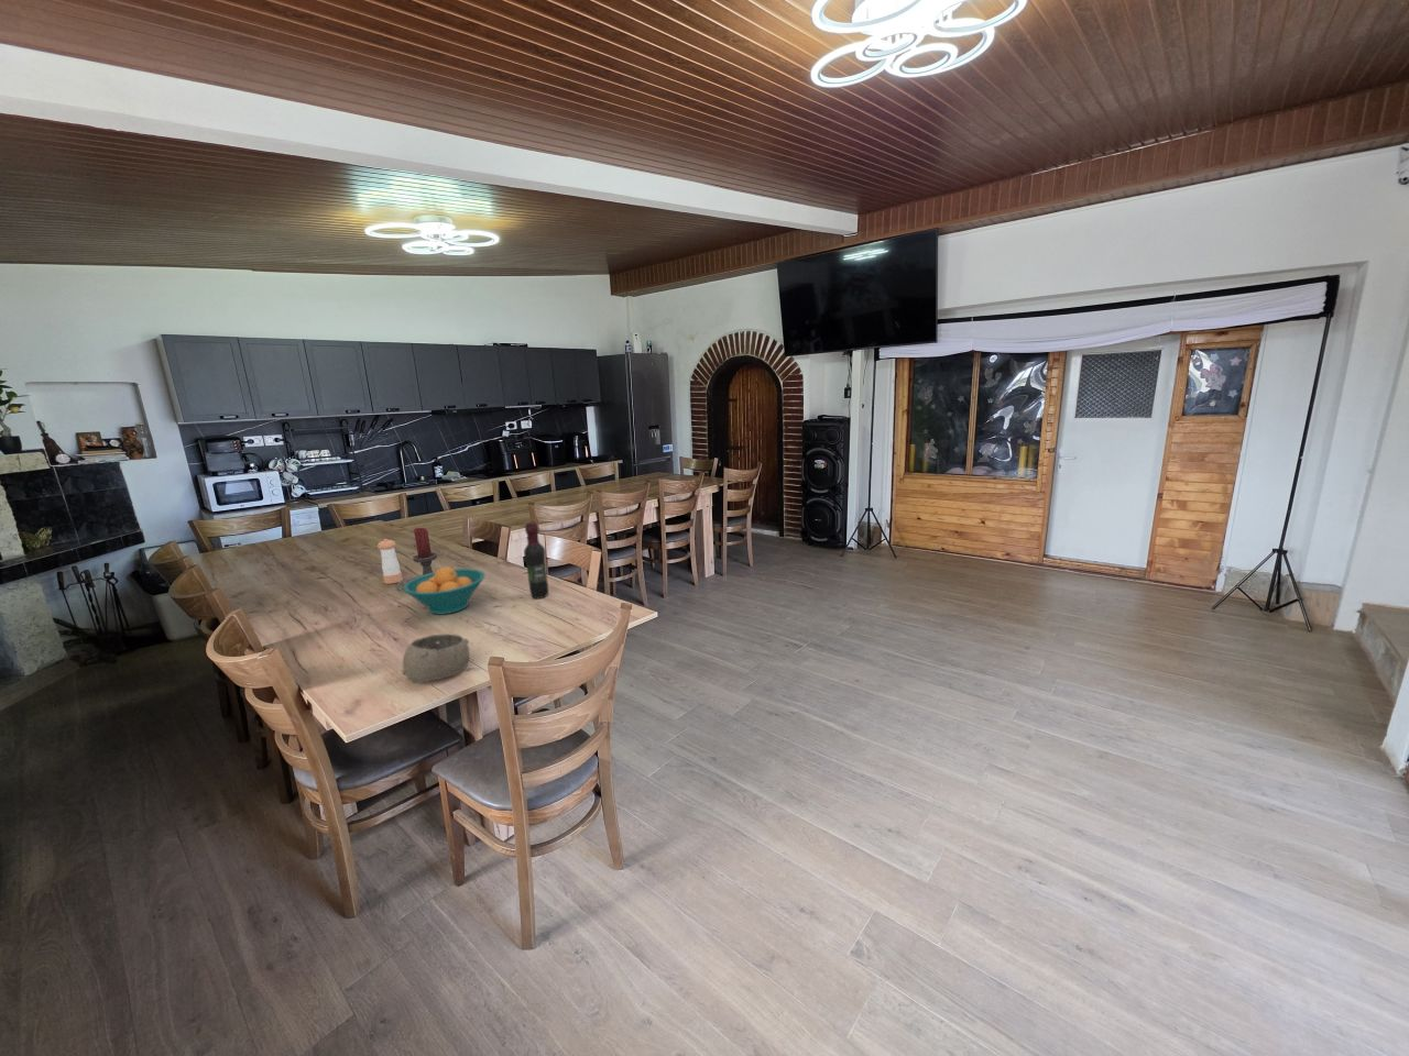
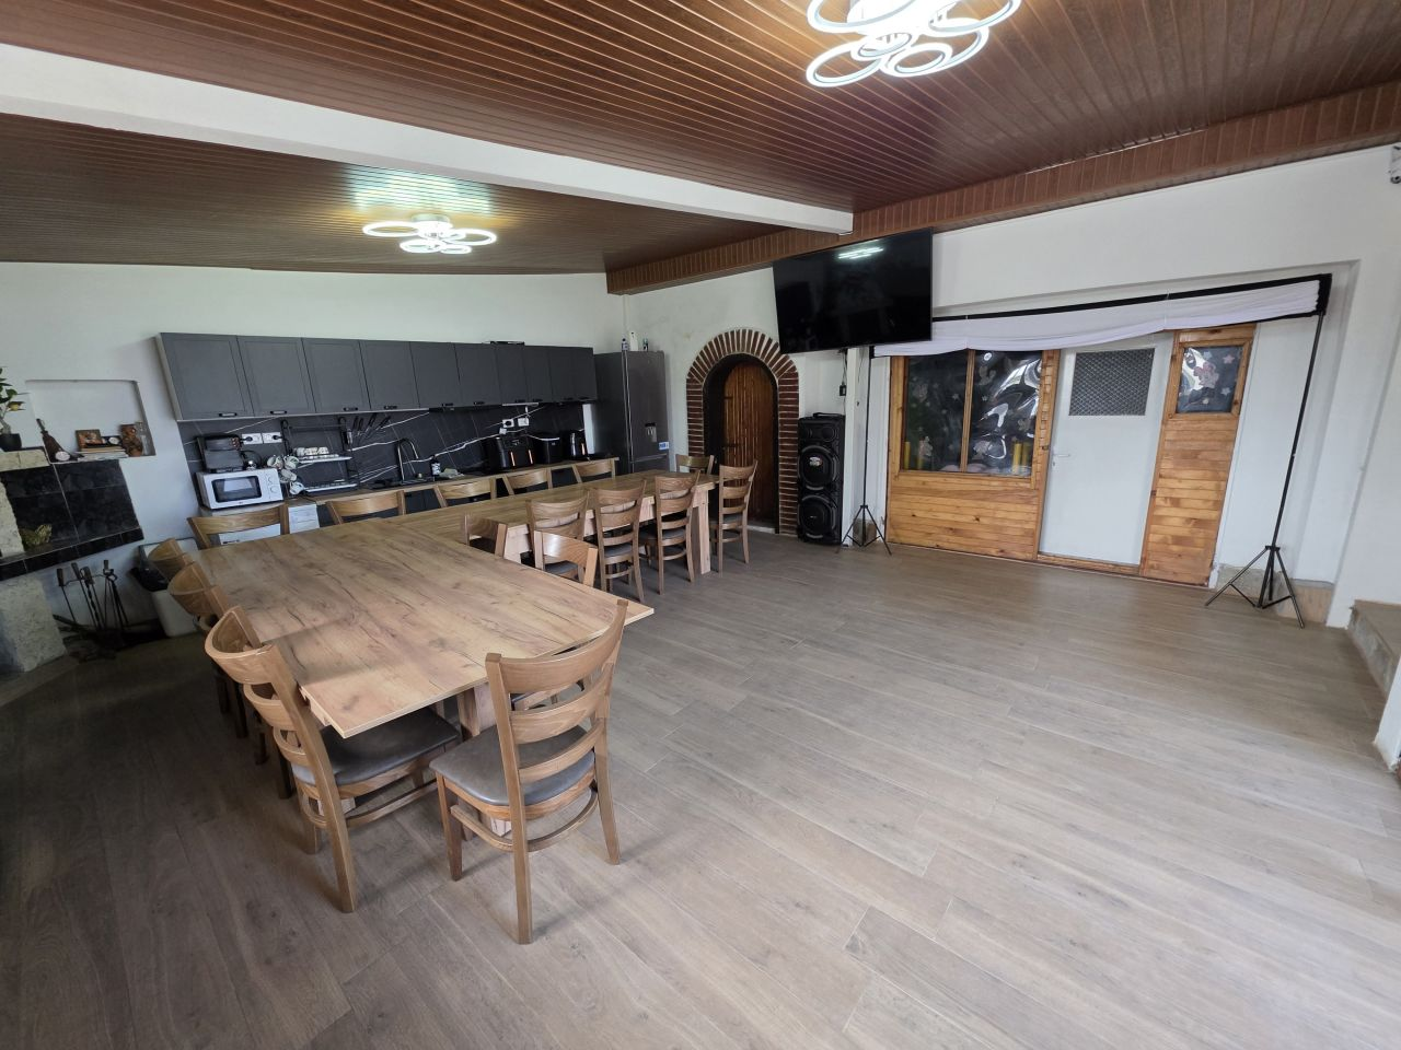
- wine bottle [523,520,549,599]
- pepper shaker [376,538,404,586]
- candle holder [395,527,438,593]
- fruit bowl [402,566,486,615]
- bowl [401,632,470,684]
